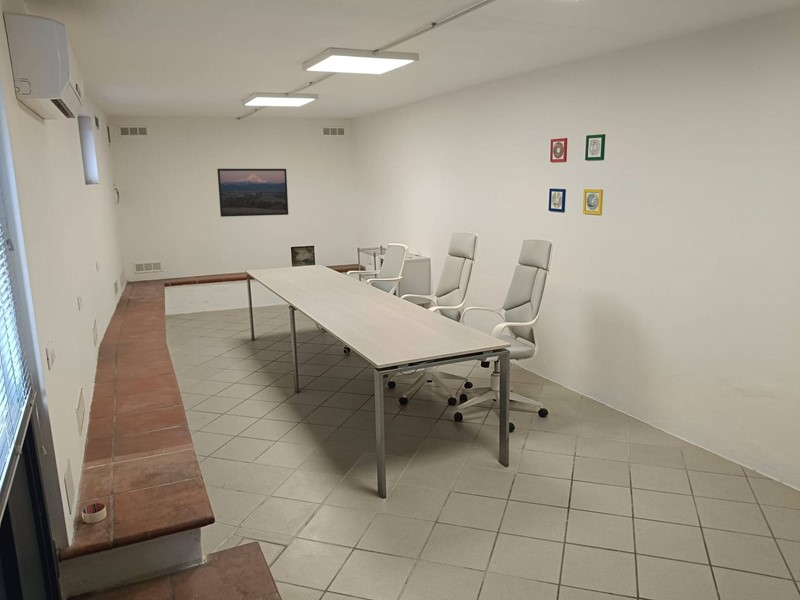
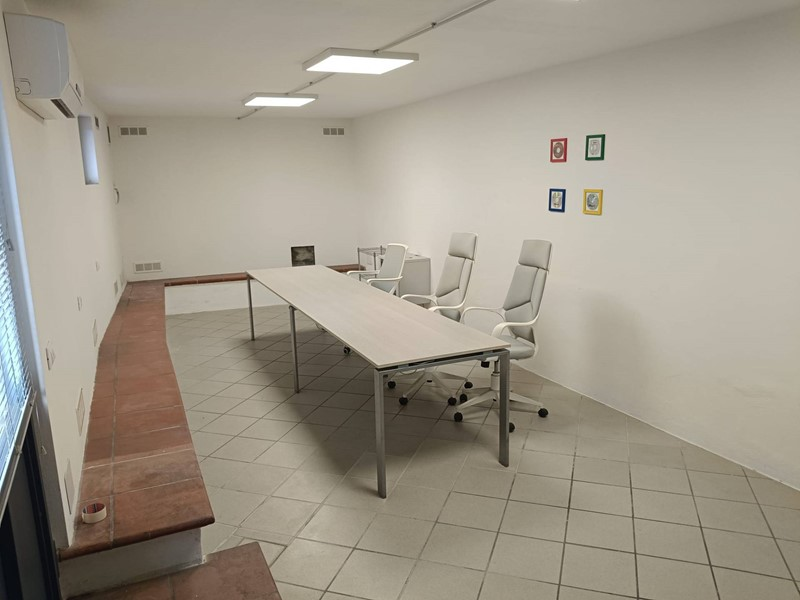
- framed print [216,168,289,218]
